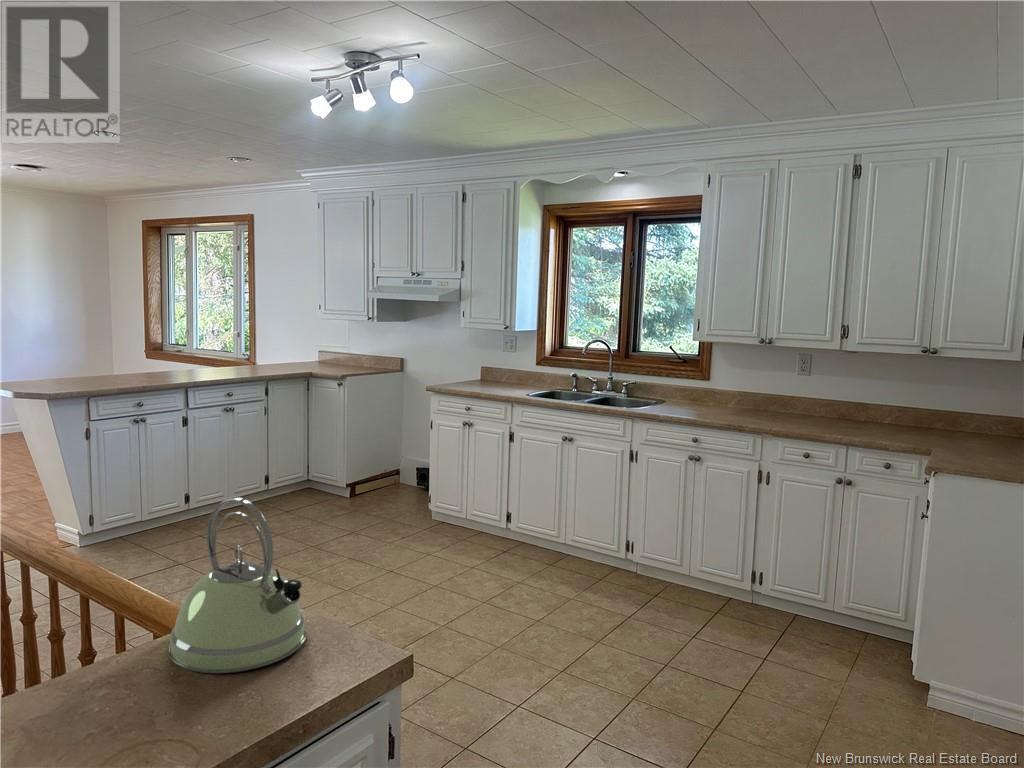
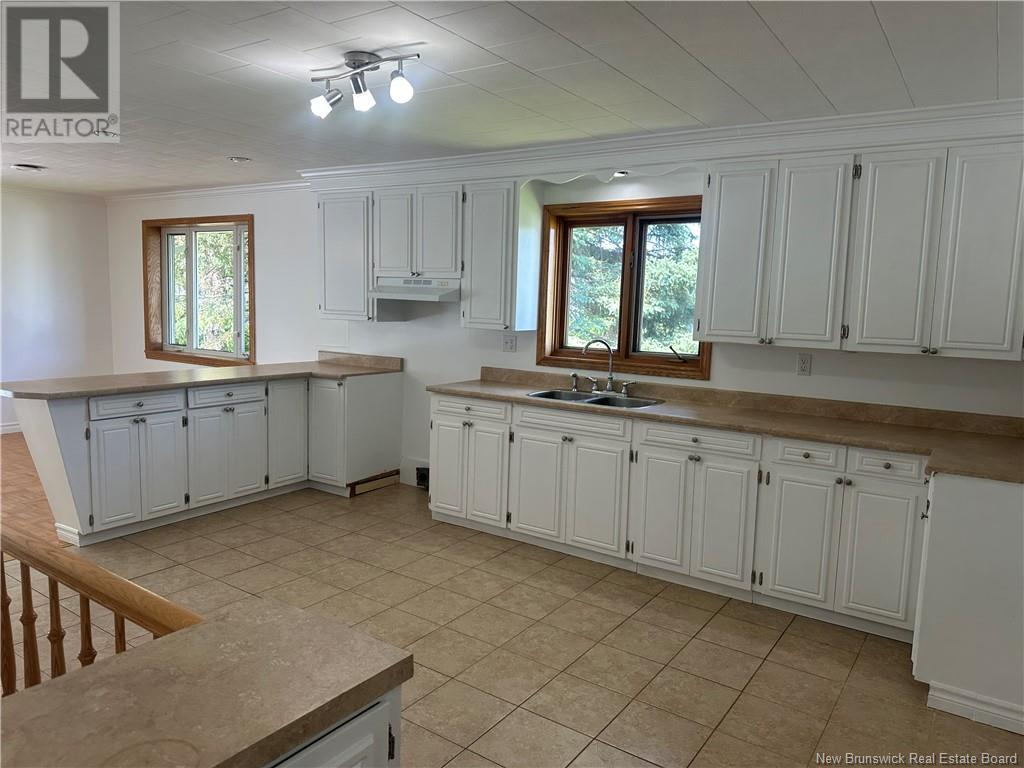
- kettle [167,496,308,674]
